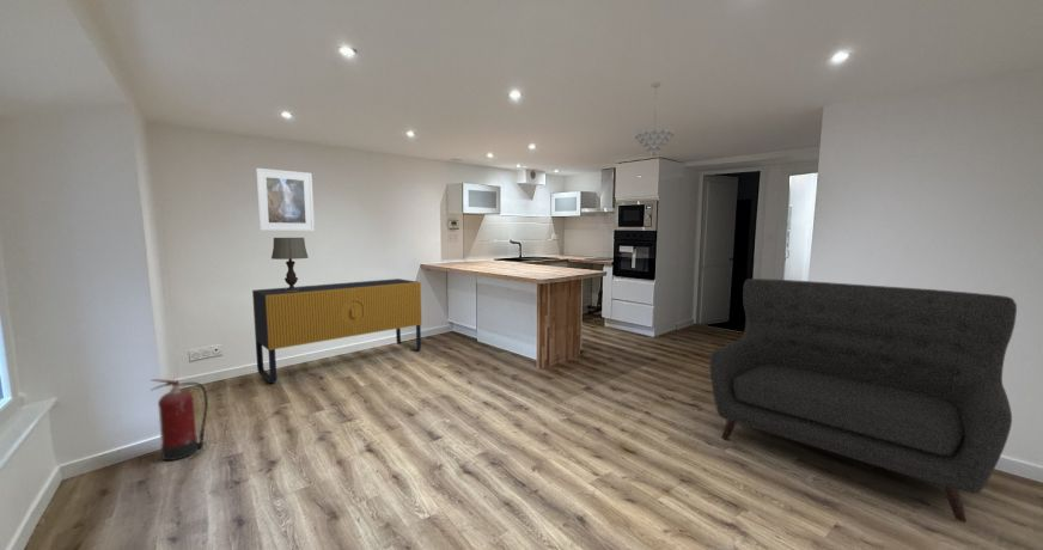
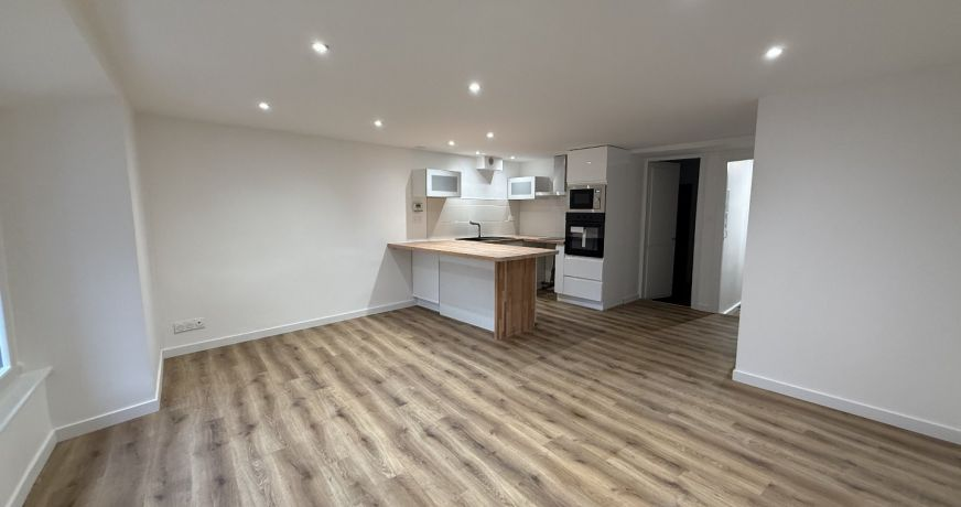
- sideboard [251,277,422,384]
- sofa [708,277,1018,524]
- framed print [255,167,316,232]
- fire extinguisher [150,378,209,462]
- pendant light [634,81,676,157]
- table lamp [270,237,310,291]
